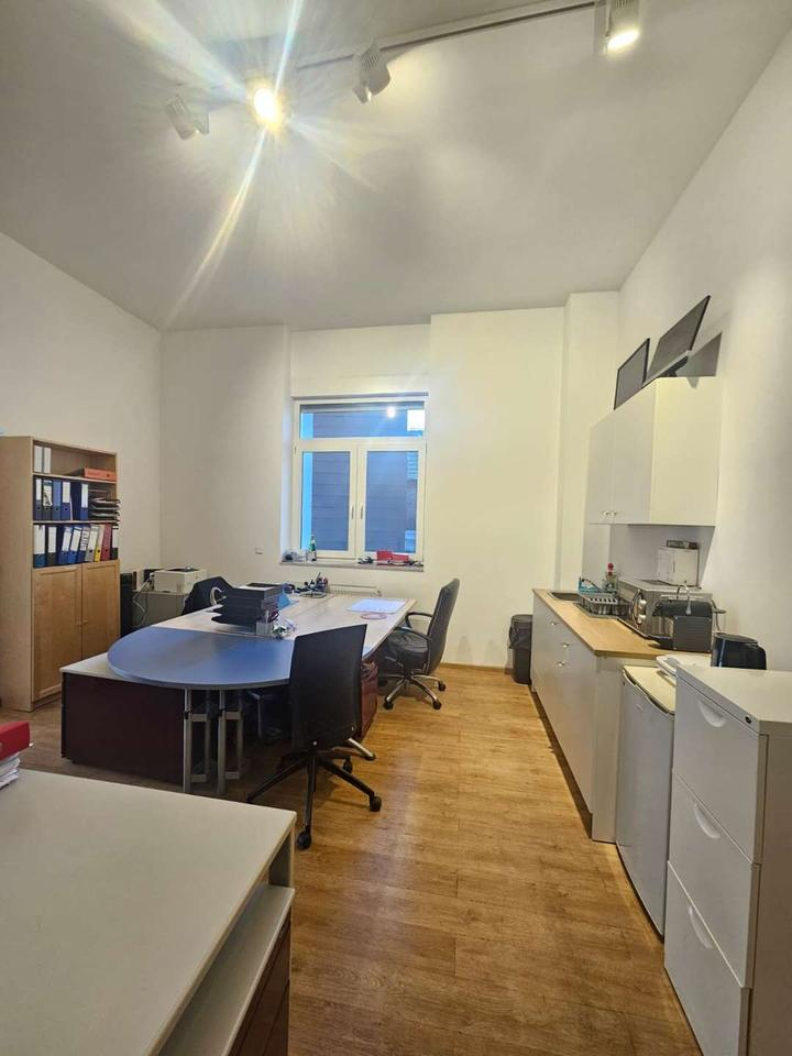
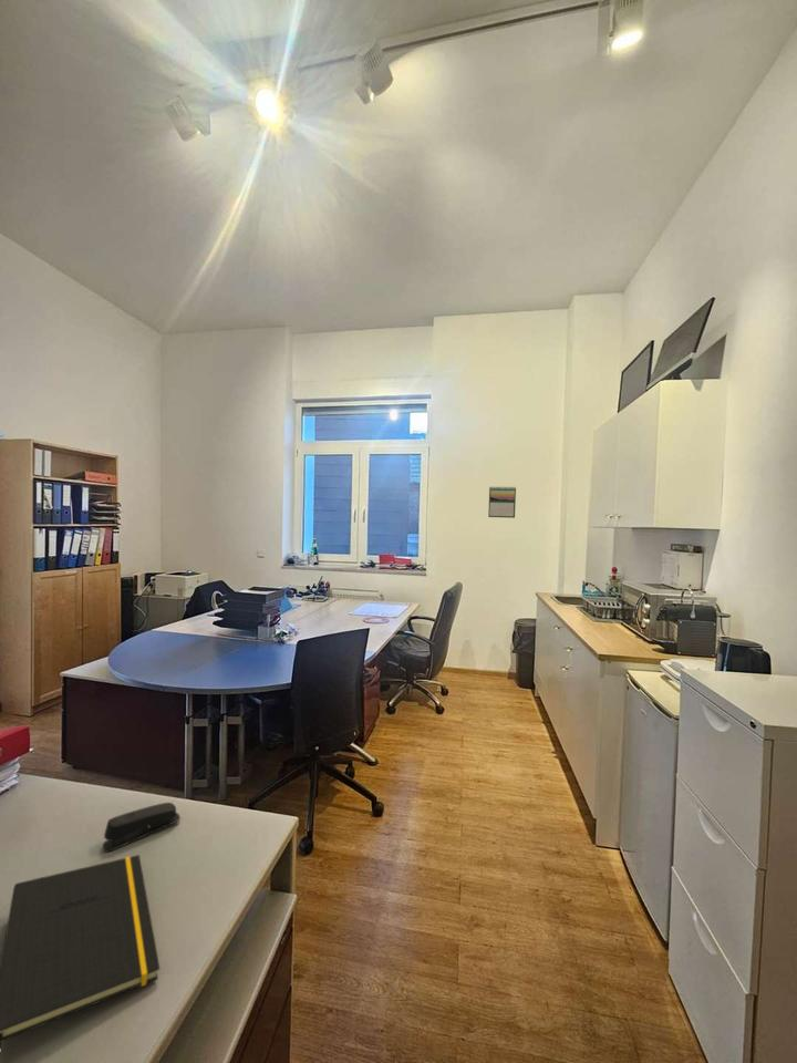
+ stapler [102,802,182,853]
+ notepad [0,854,161,1047]
+ calendar [487,485,517,519]
